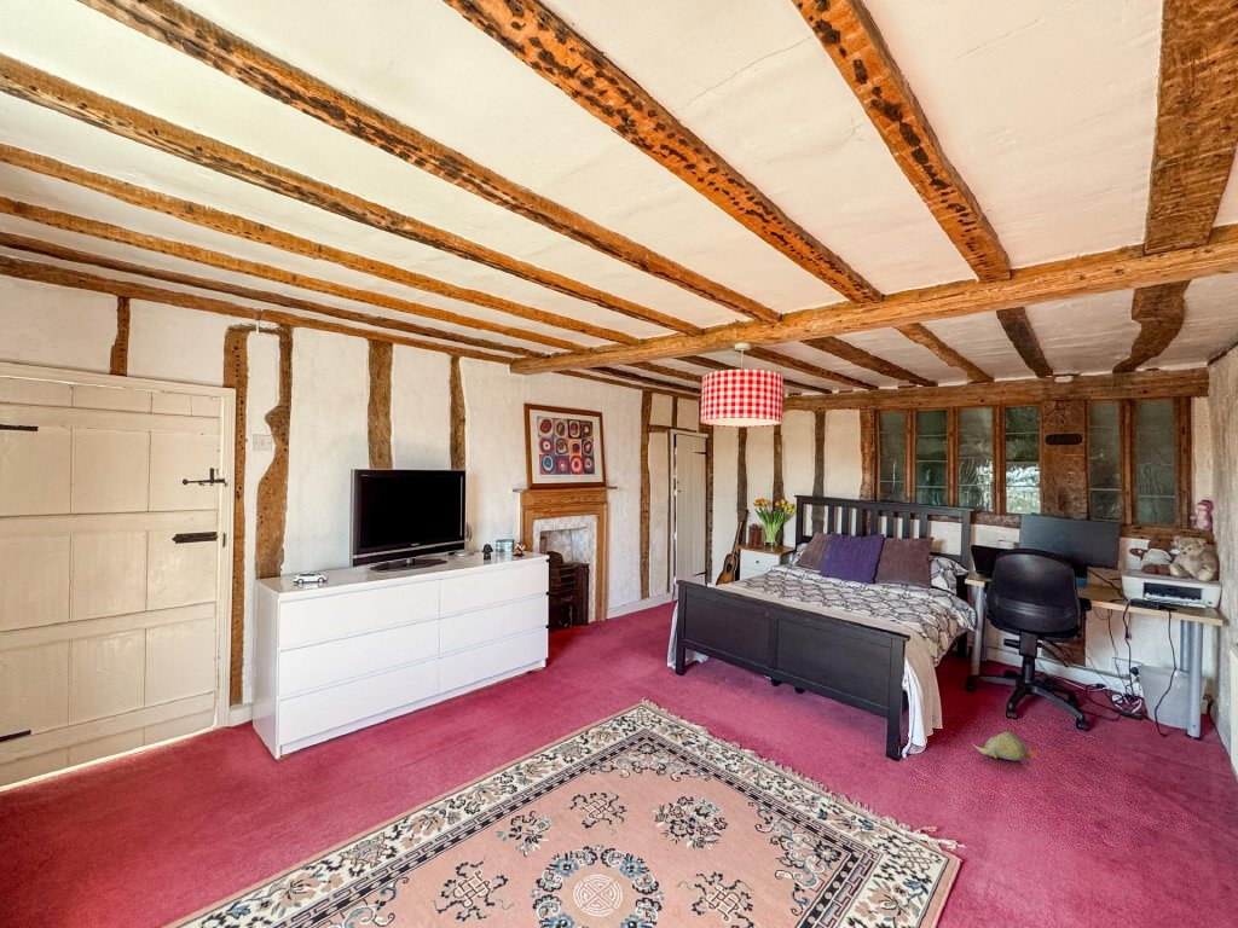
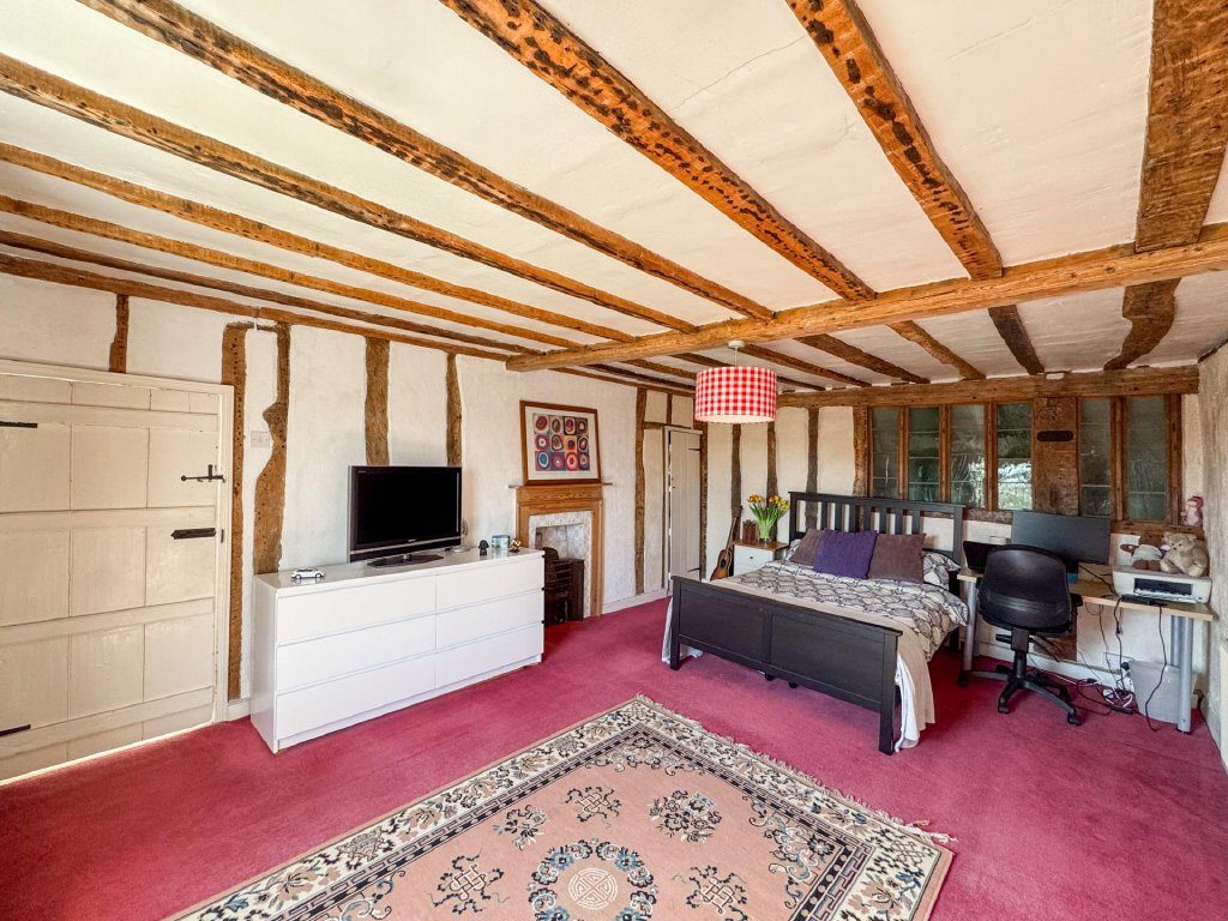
- plush toy [973,731,1039,761]
